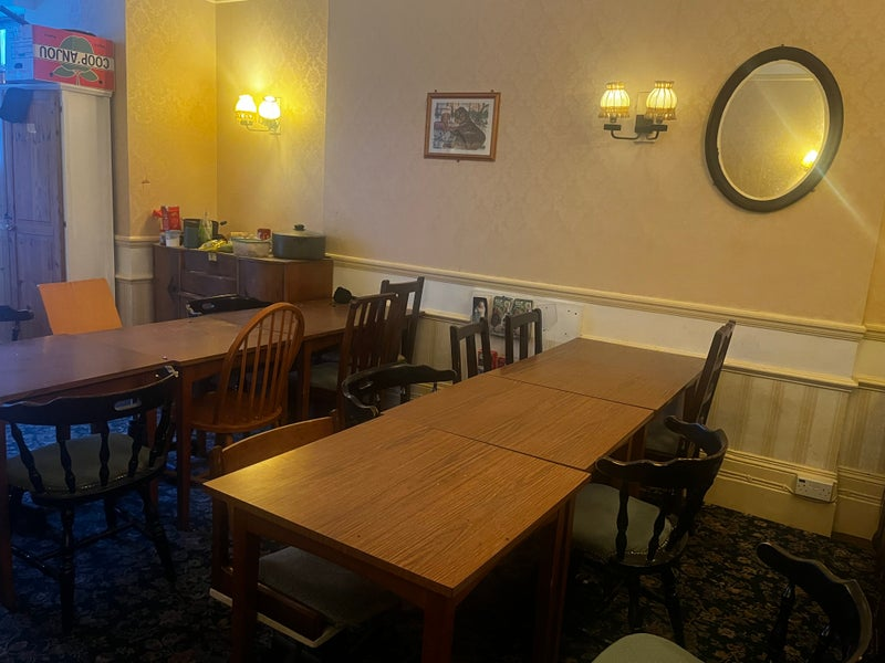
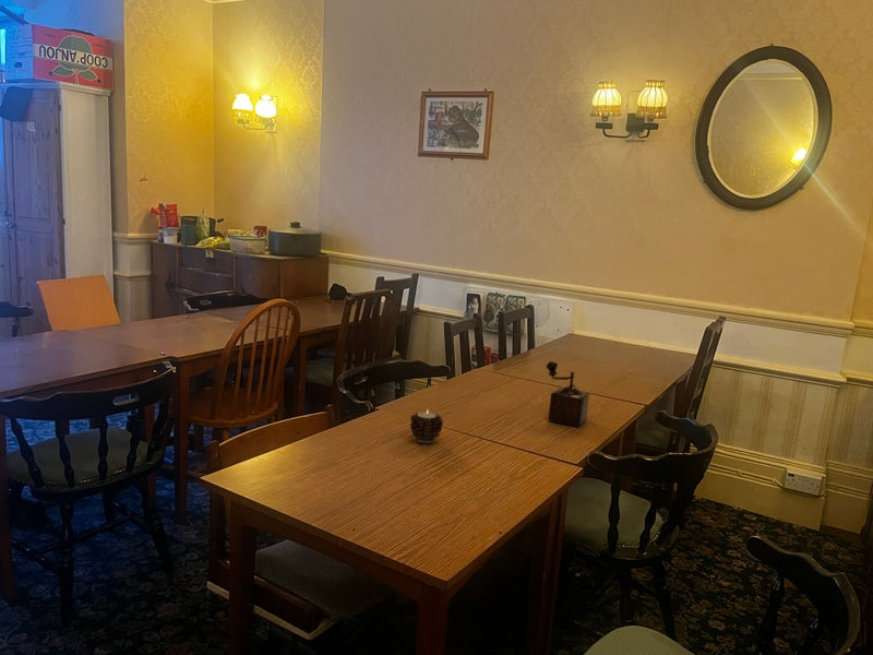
+ candle [409,410,444,444]
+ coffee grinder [545,360,590,428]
